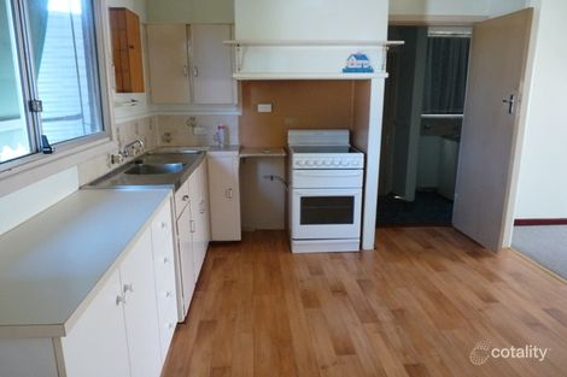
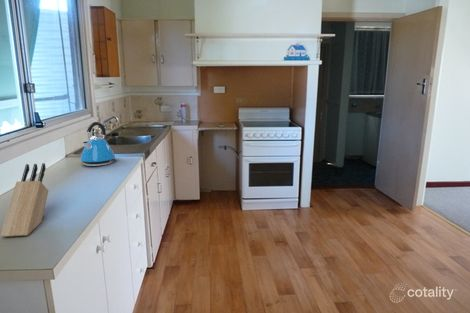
+ kettle [79,121,116,167]
+ knife block [0,162,49,238]
